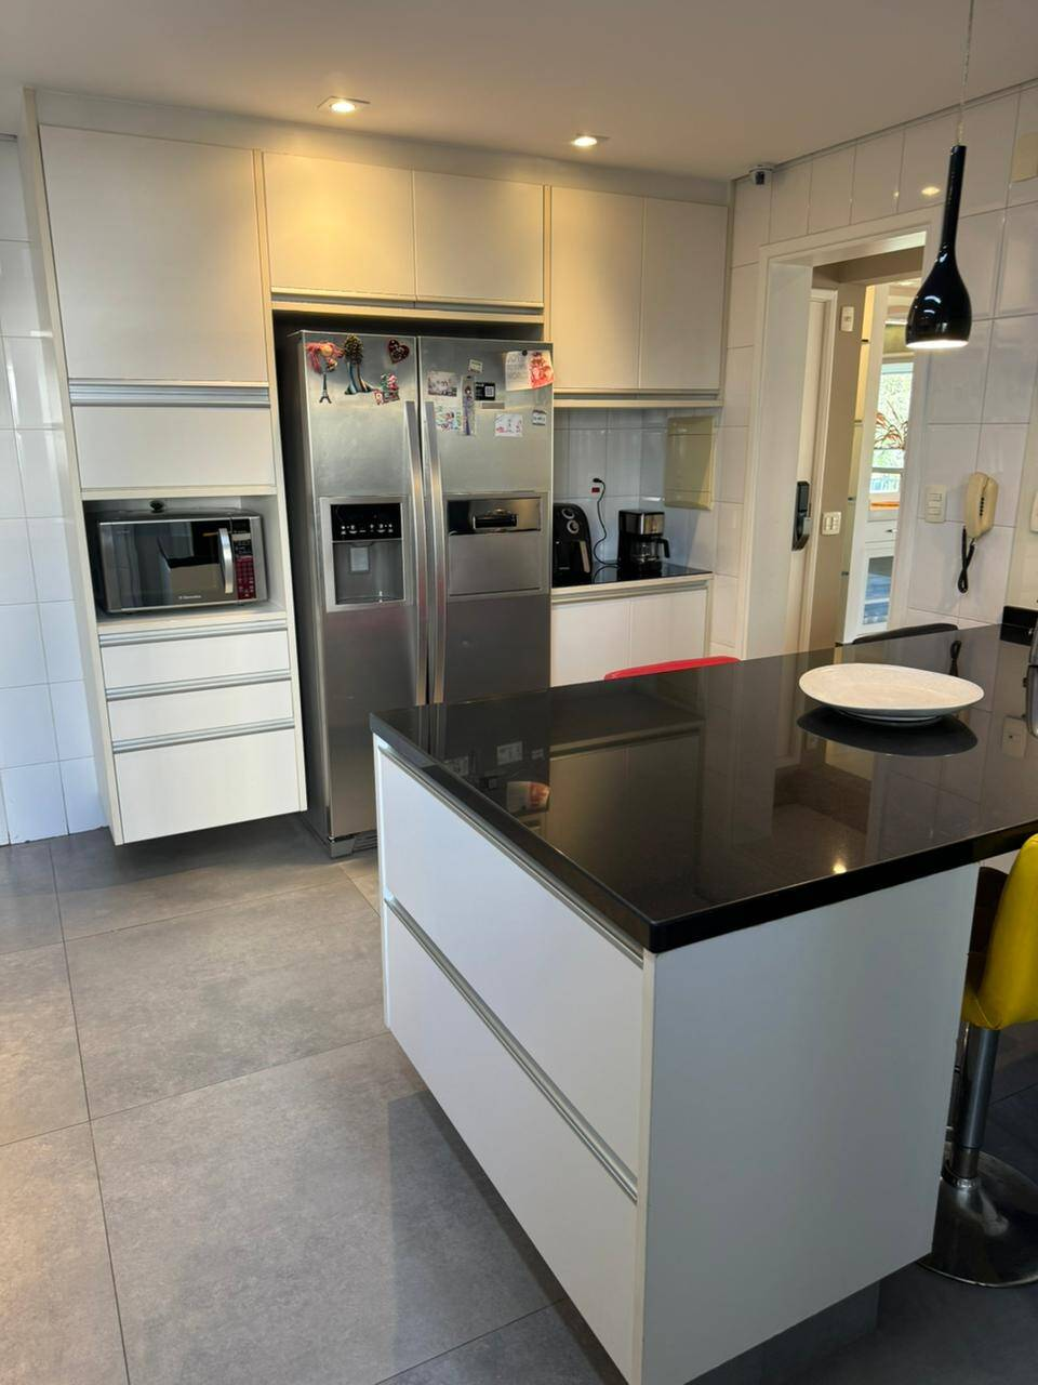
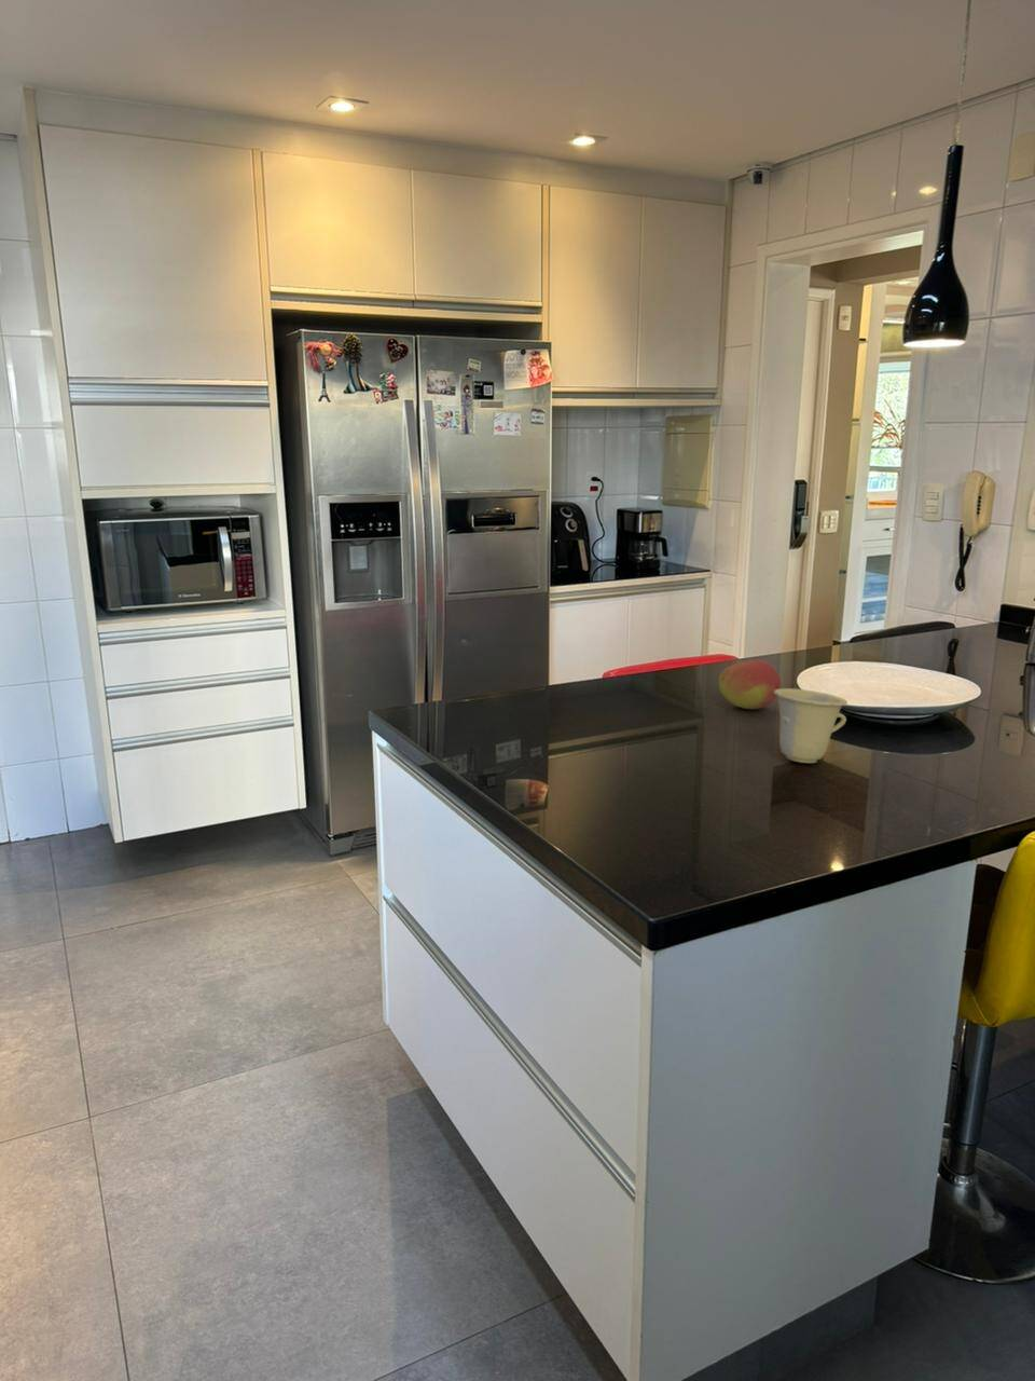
+ cup [774,687,848,763]
+ fruit [718,658,782,710]
